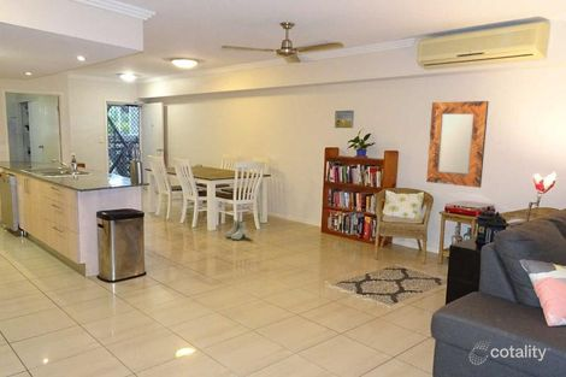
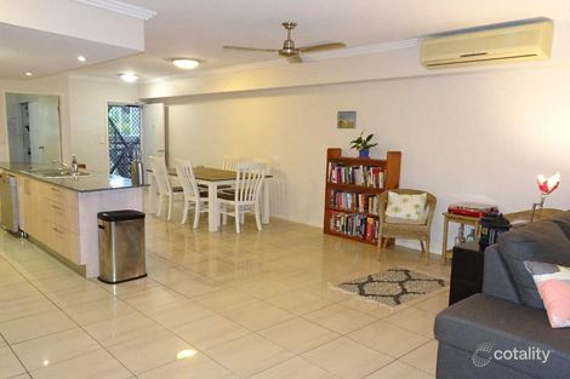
- boots [224,219,248,241]
- home mirror [425,100,490,189]
